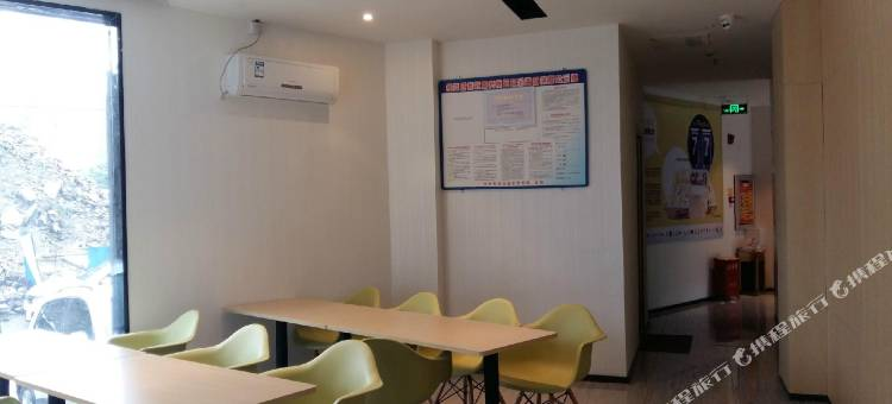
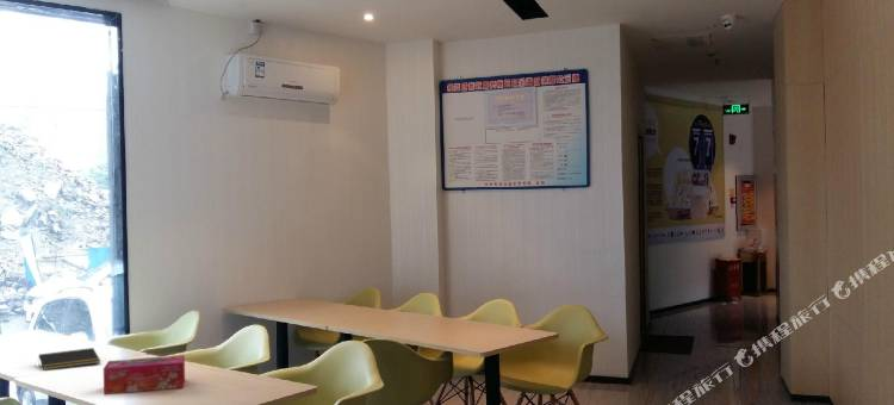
+ tissue box [103,354,186,395]
+ notepad [37,347,101,372]
